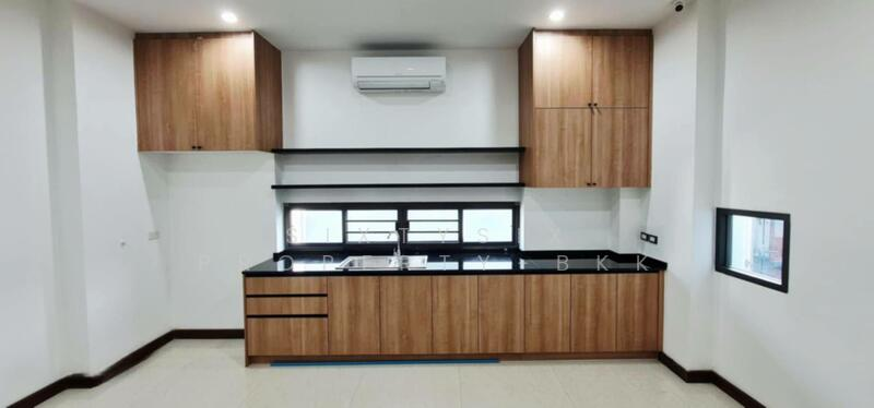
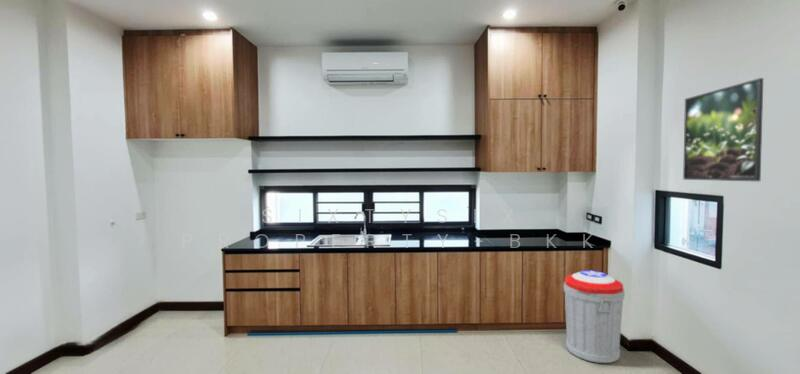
+ trash can [562,269,626,364]
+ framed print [682,77,764,182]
